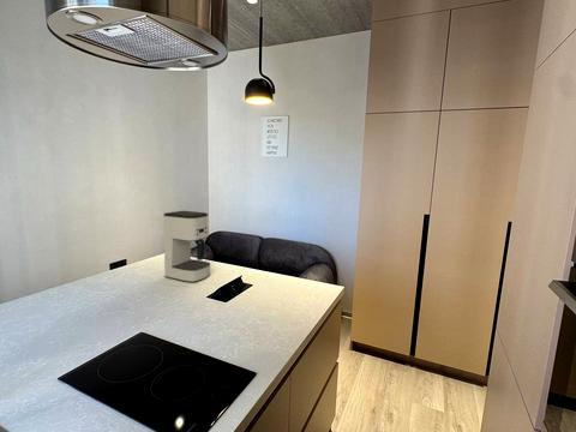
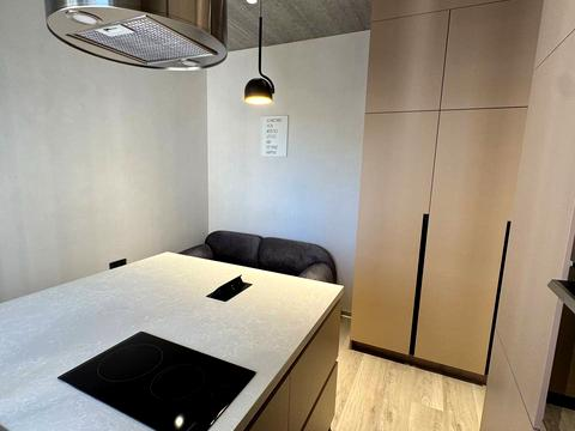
- coffee maker [163,210,211,283]
